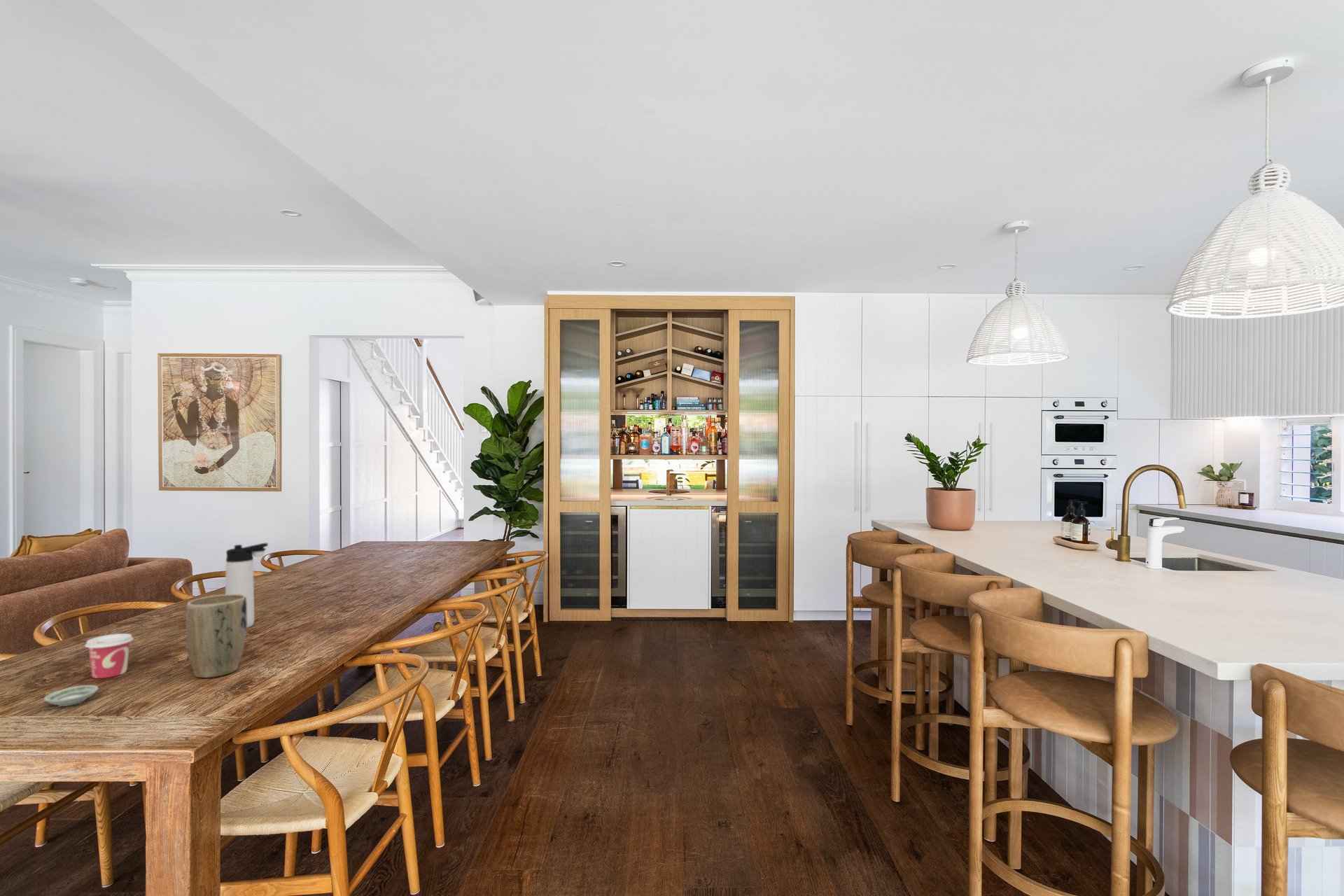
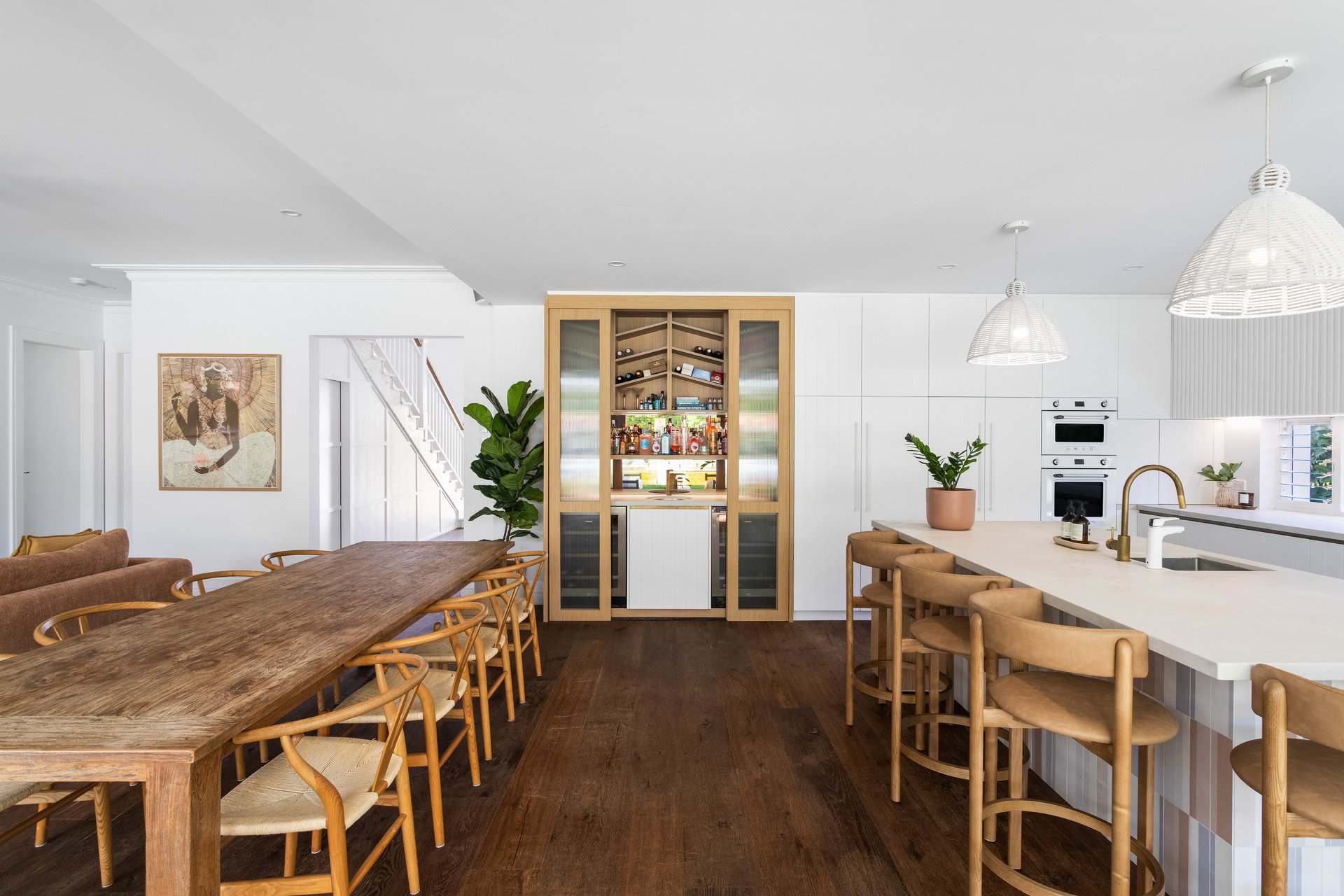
- plant pot [185,594,247,678]
- cup [84,633,134,679]
- saucer [43,685,99,707]
- thermos bottle [225,542,269,629]
